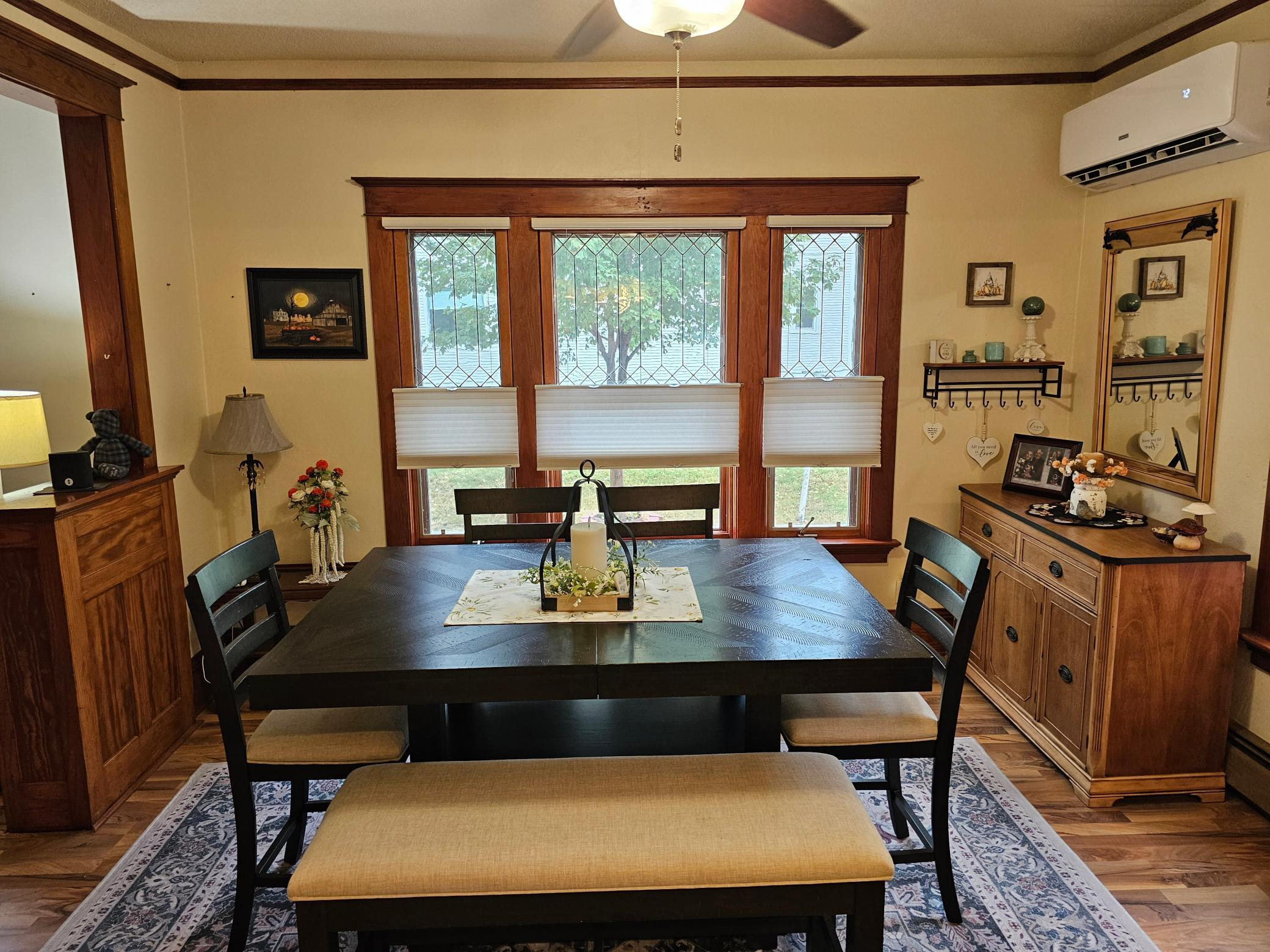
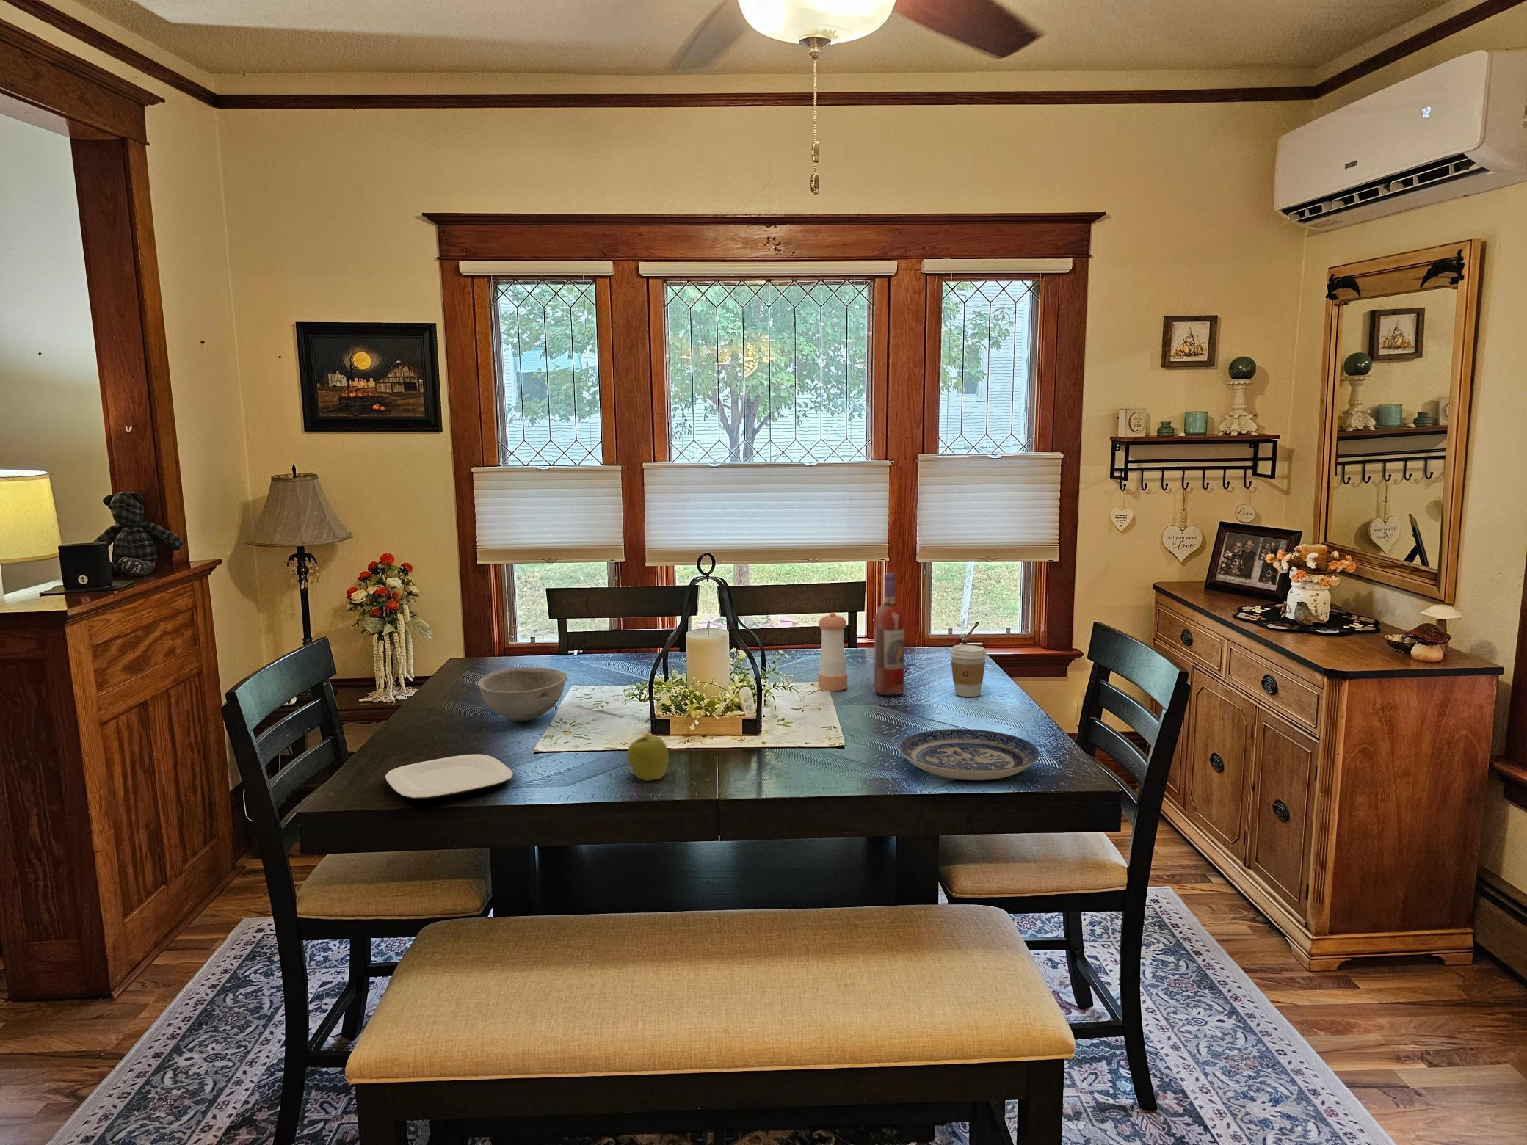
+ coffee cup [950,645,987,698]
+ plate [385,753,513,800]
+ bowl [476,666,569,722]
+ pepper shaker [818,612,848,692]
+ apple [626,730,670,782]
+ wine bottle [874,572,905,696]
+ plate [898,728,1040,781]
